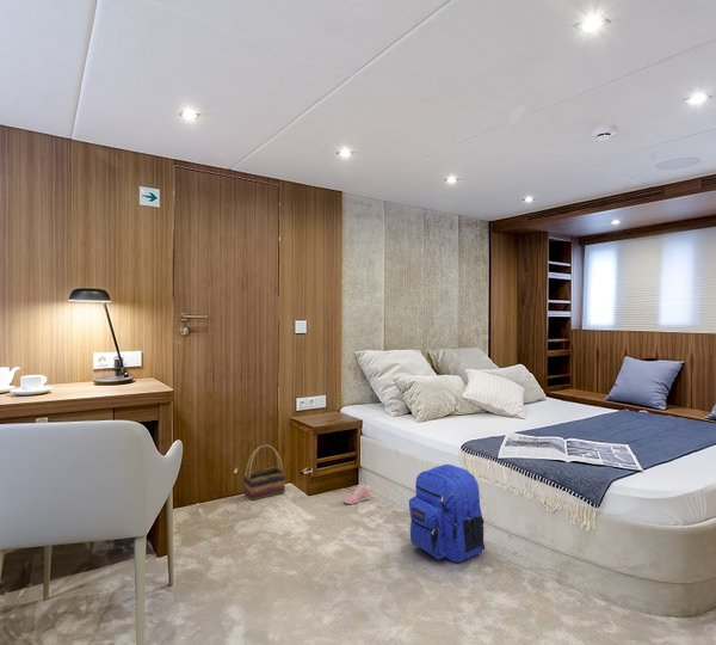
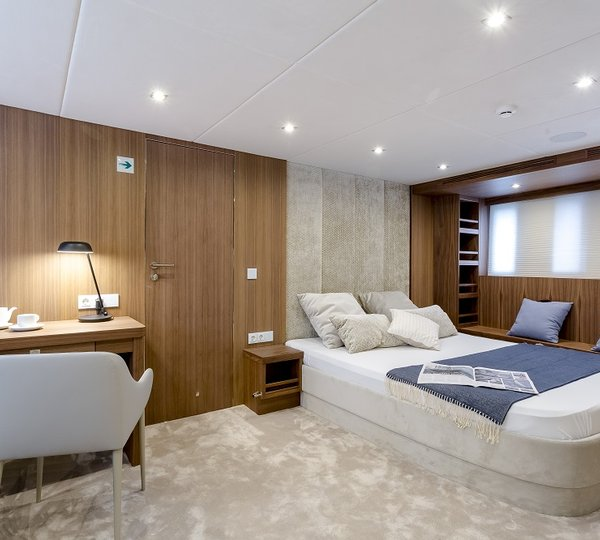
- backpack [408,463,486,564]
- basket [242,443,286,502]
- sneaker [342,483,372,505]
